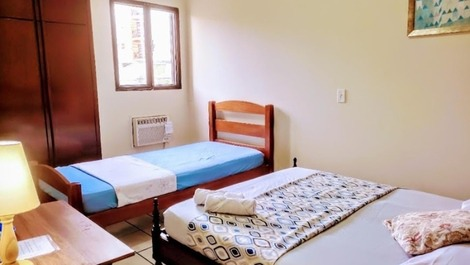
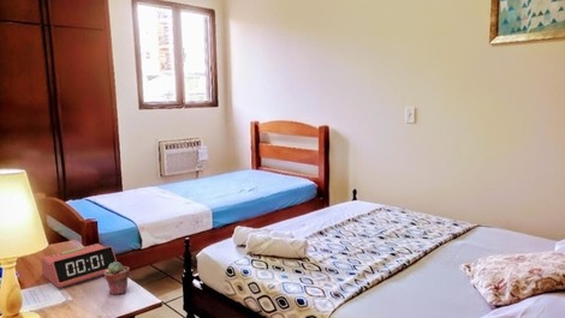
+ potted succulent [103,262,131,295]
+ alarm clock [40,242,118,289]
